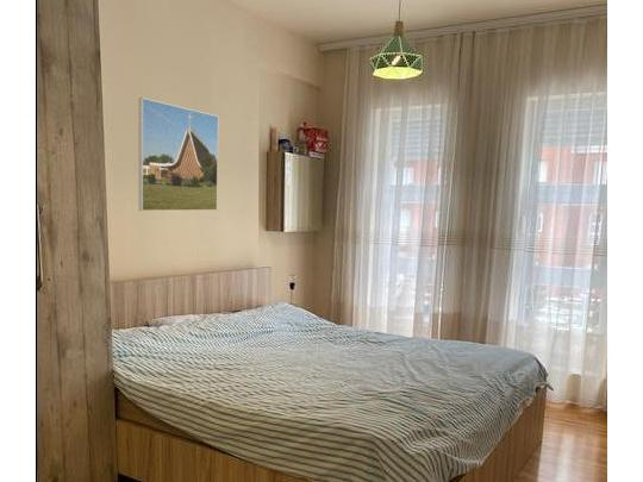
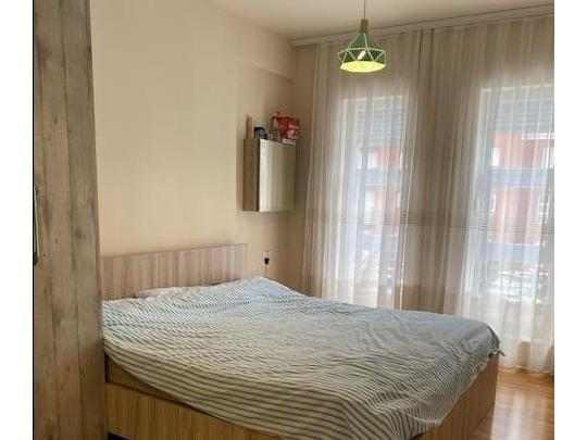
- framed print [138,96,219,212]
